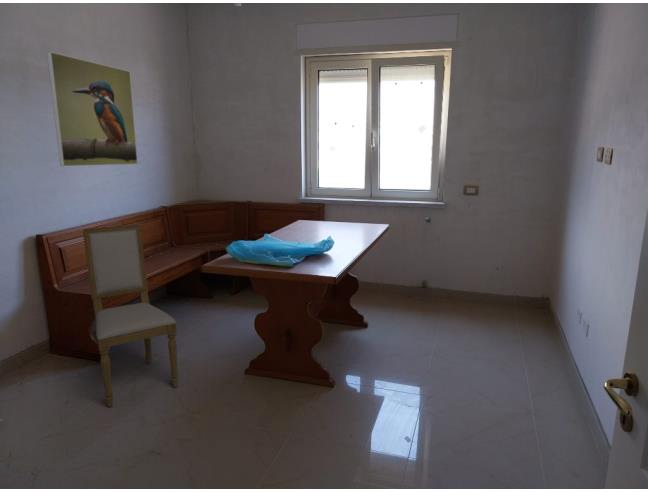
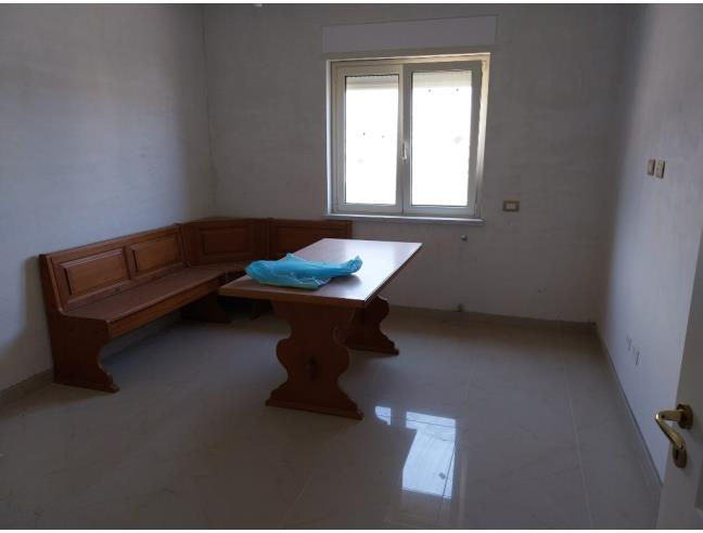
- dining chair [82,223,179,408]
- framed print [46,51,139,167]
